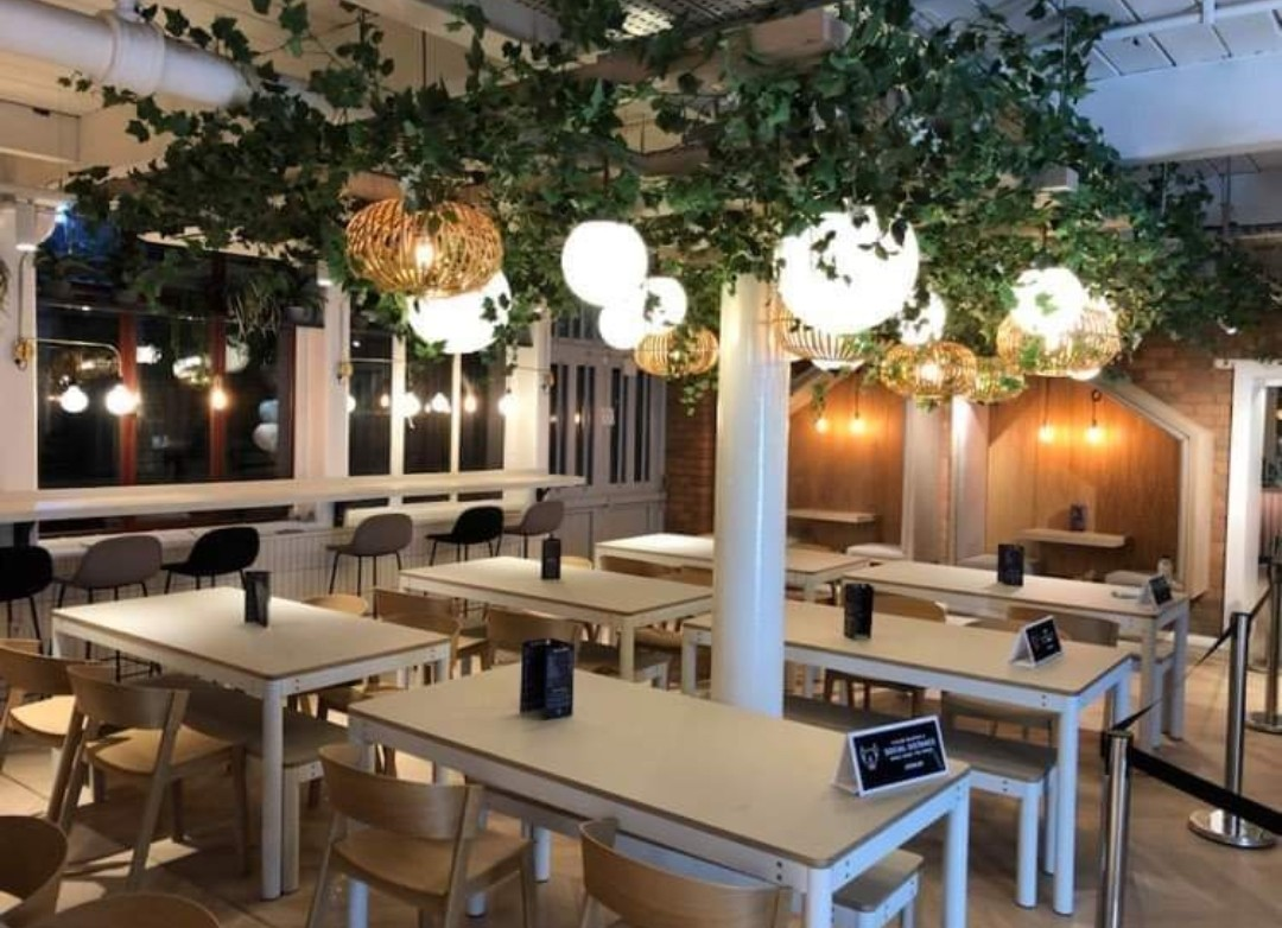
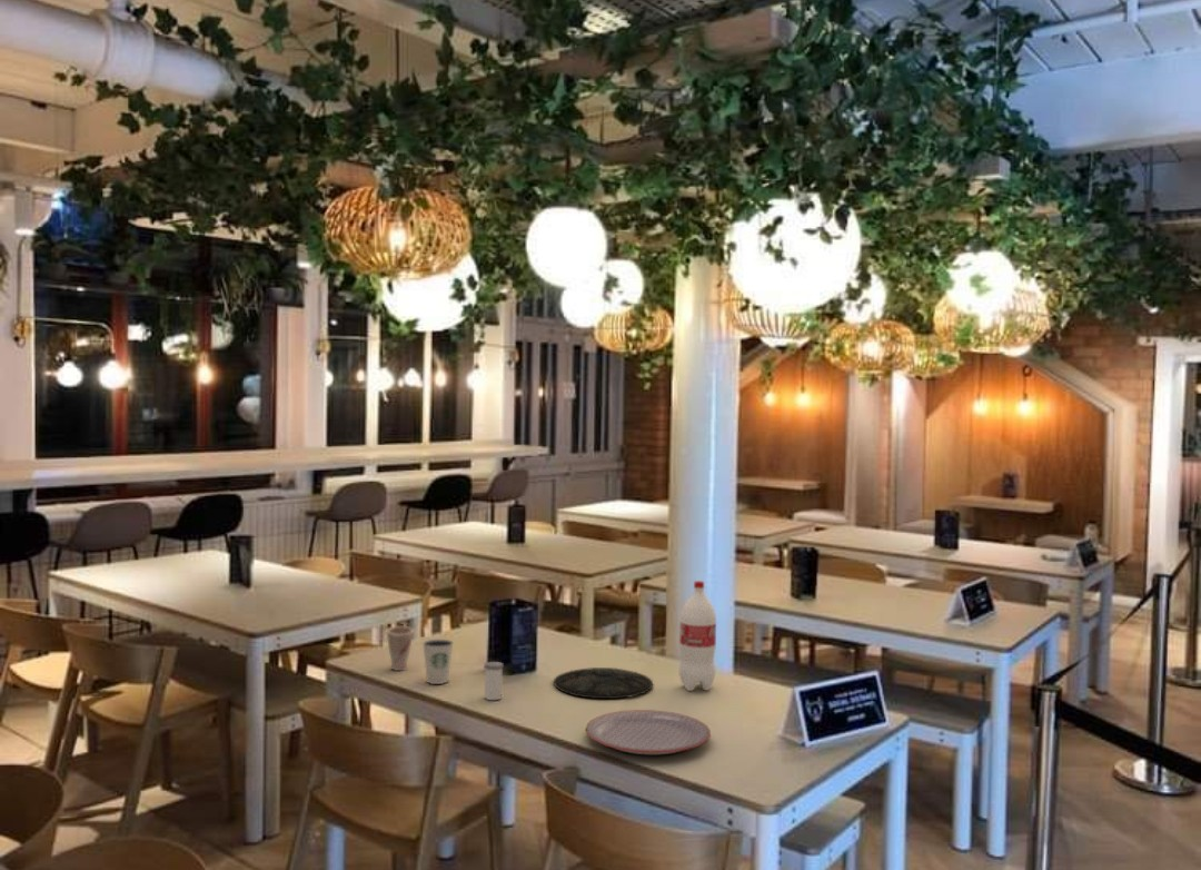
+ plate [585,709,712,755]
+ cup [385,625,415,672]
+ dixie cup [421,639,455,685]
+ plate [553,666,654,700]
+ salt shaker [483,661,504,701]
+ bottle [678,580,717,692]
